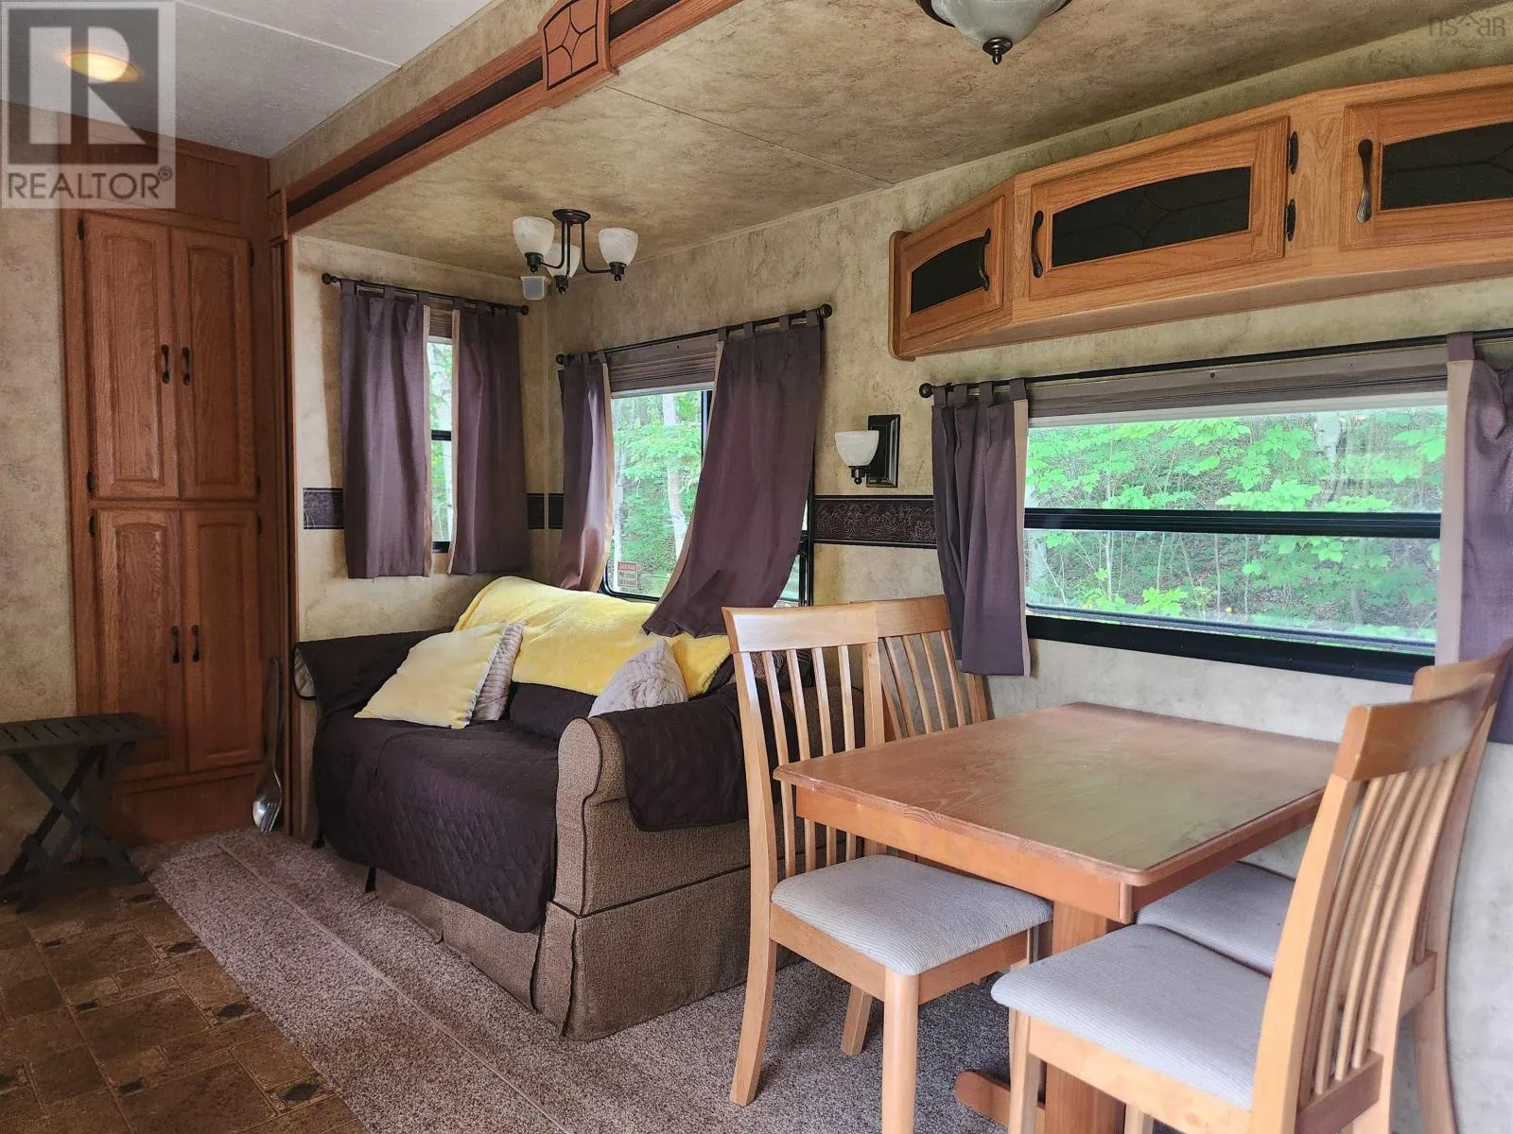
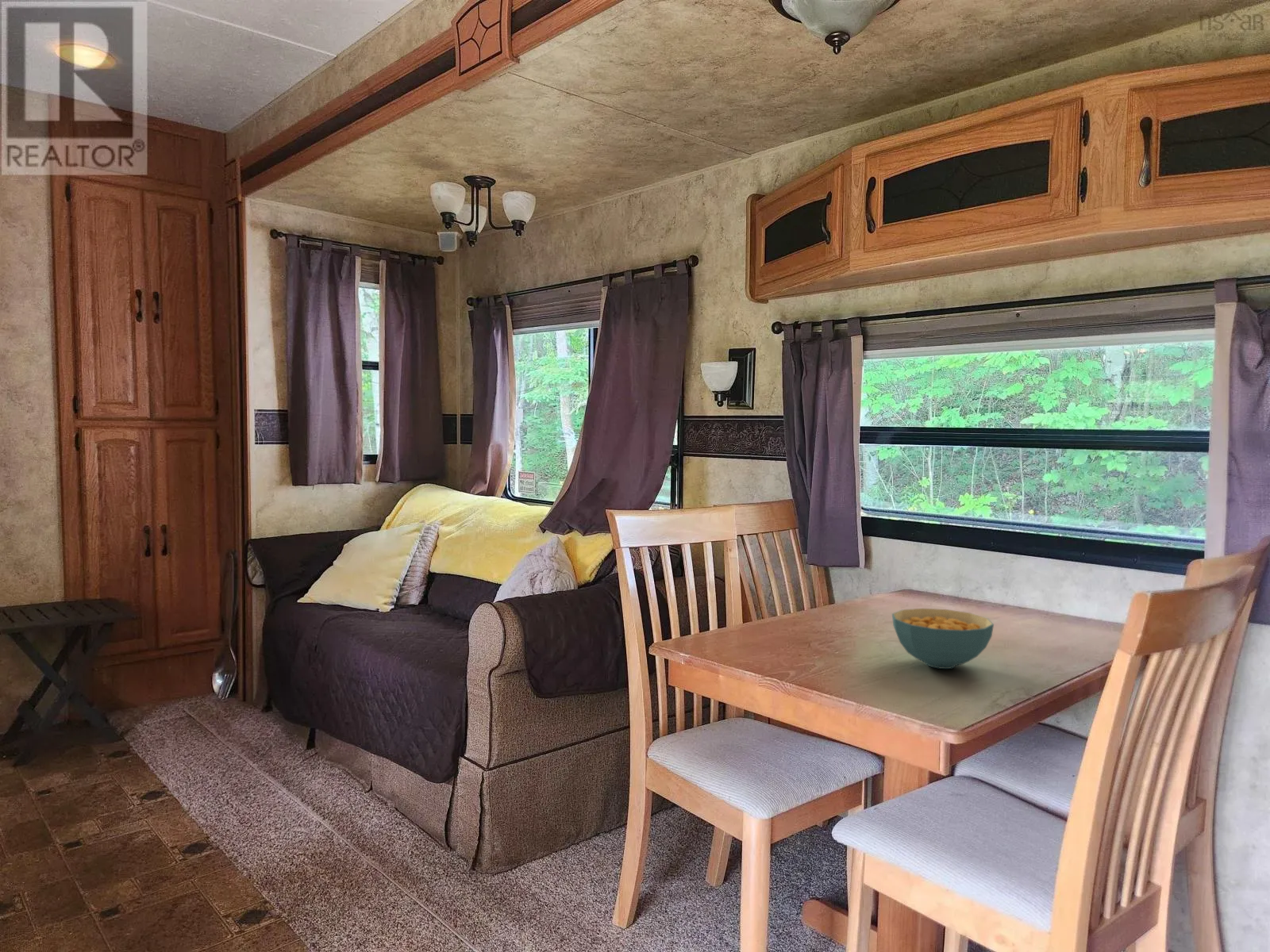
+ cereal bowl [891,608,995,670]
